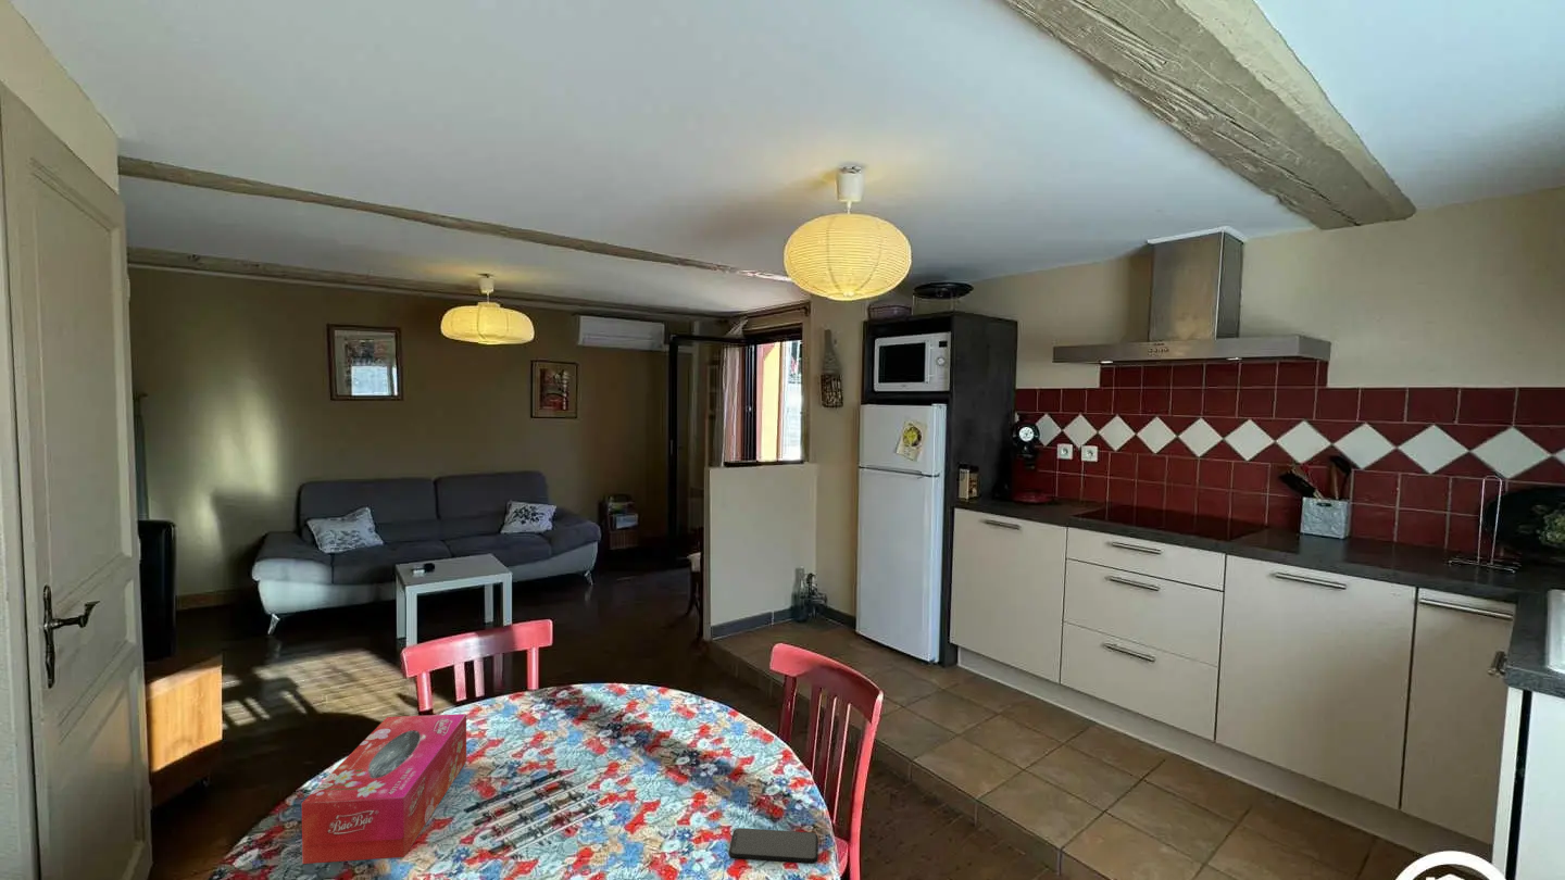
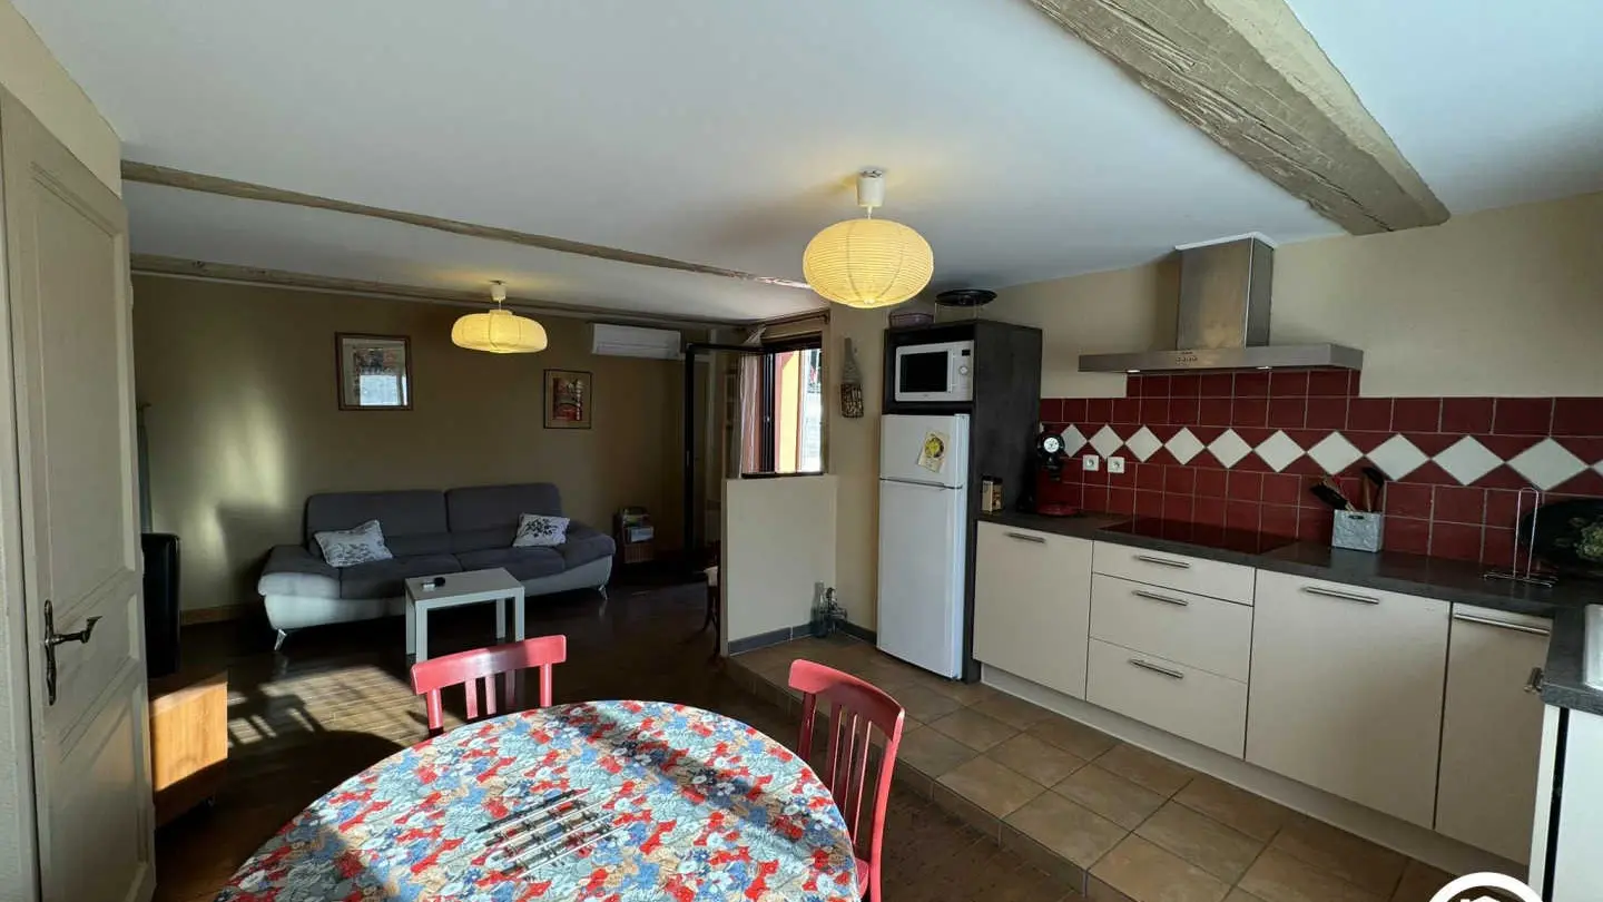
- smartphone [728,827,819,865]
- tissue box [301,713,467,865]
